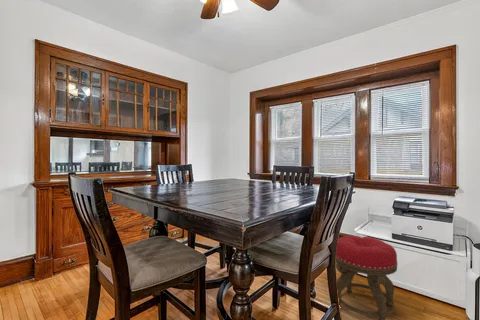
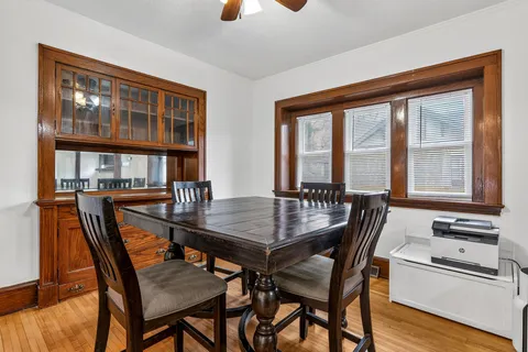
- stool [335,235,399,320]
